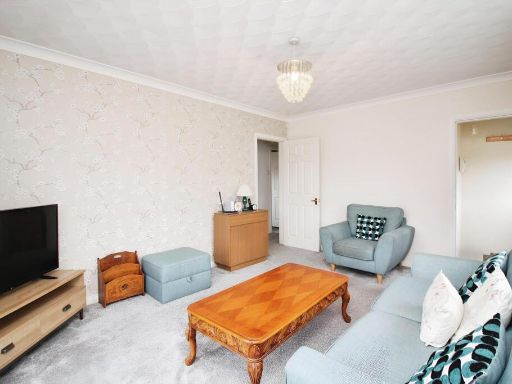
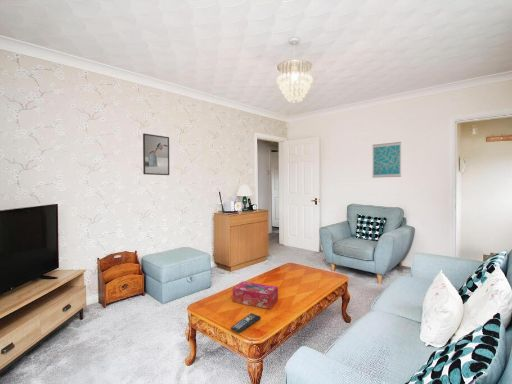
+ tissue box [232,280,279,310]
+ wall art [371,141,402,179]
+ remote control [230,312,262,334]
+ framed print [142,132,170,176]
